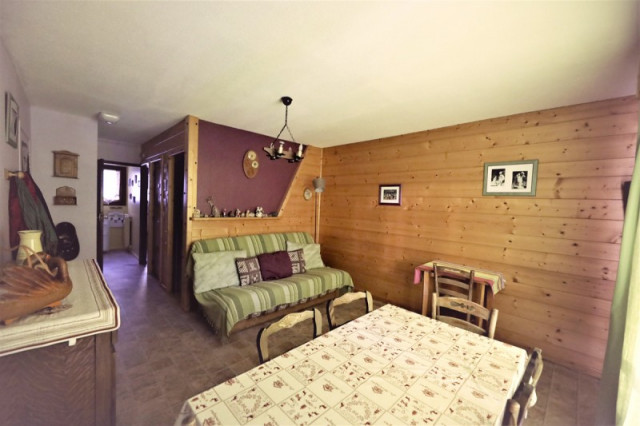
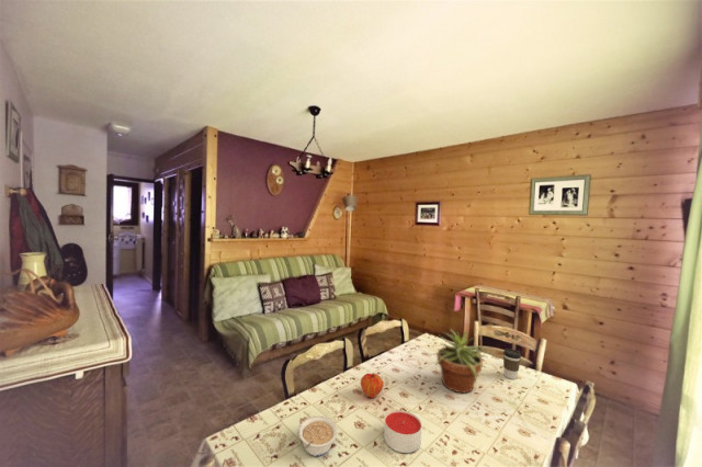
+ legume [297,414,338,457]
+ potted plant [427,328,489,394]
+ fruit [360,372,385,399]
+ candle [383,409,422,454]
+ coffee cup [502,348,522,380]
